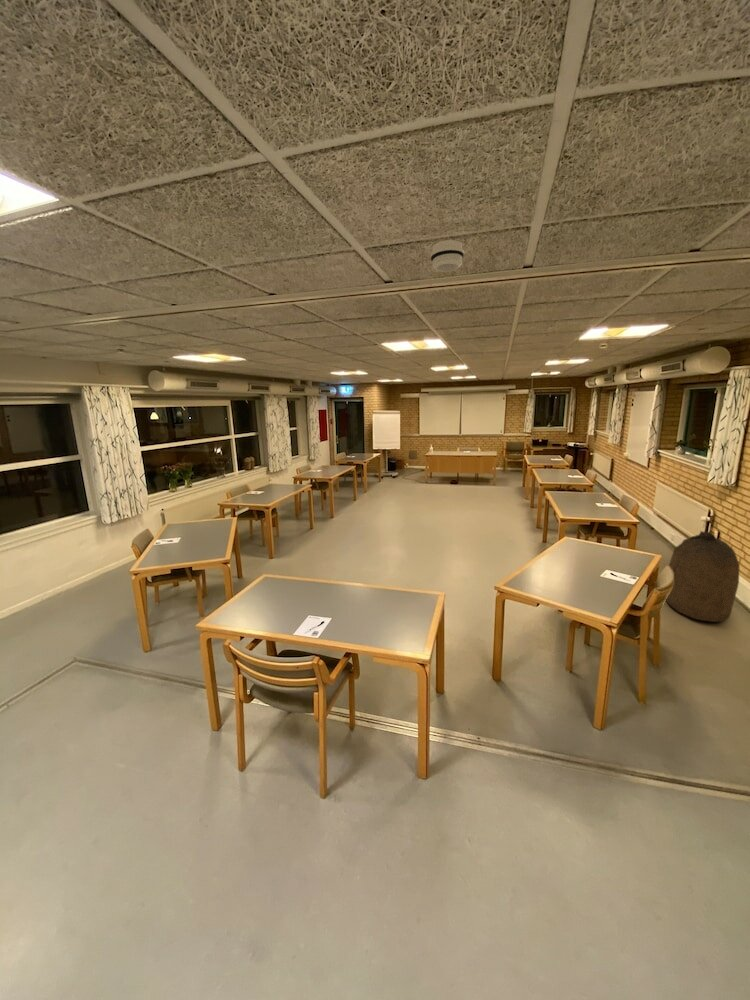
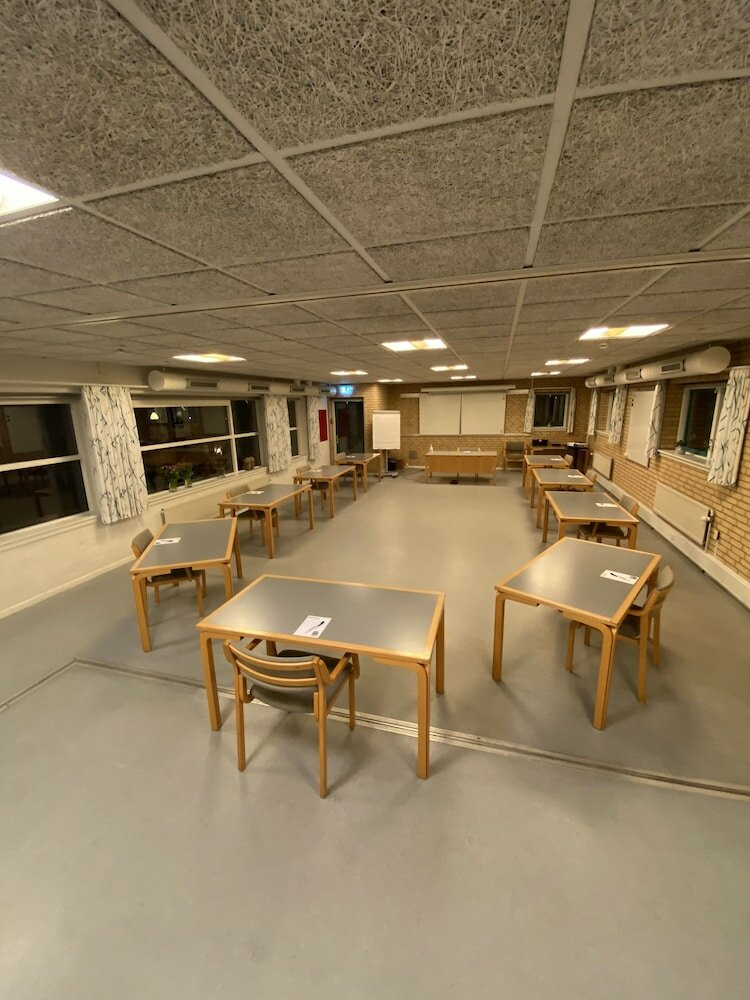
- bag [665,530,741,623]
- smoke detector [429,239,465,273]
